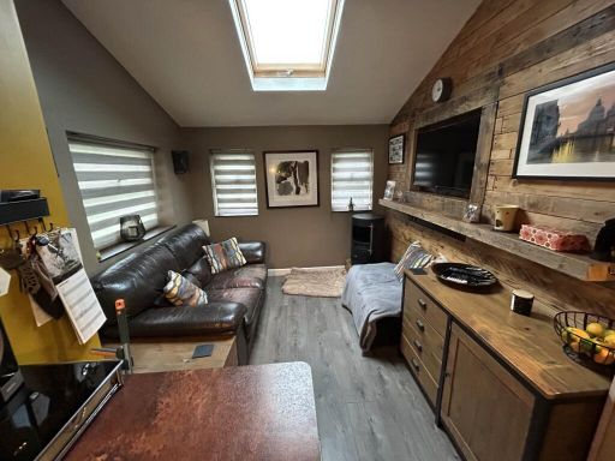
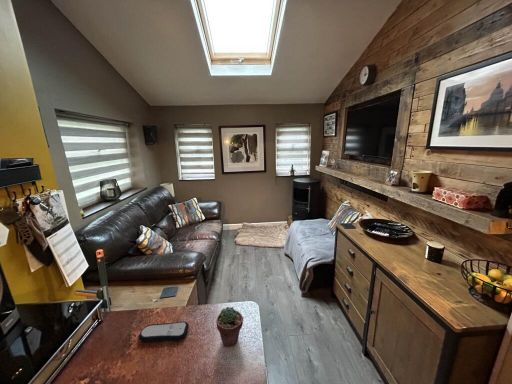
+ remote control [138,321,190,343]
+ potted succulent [215,306,244,348]
